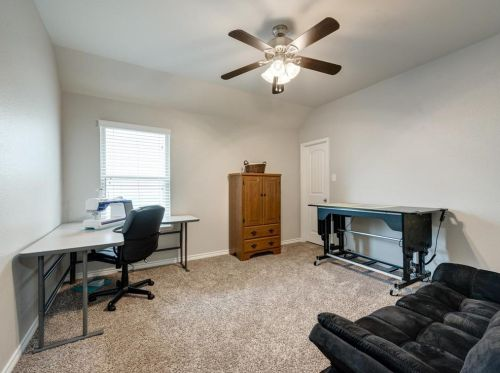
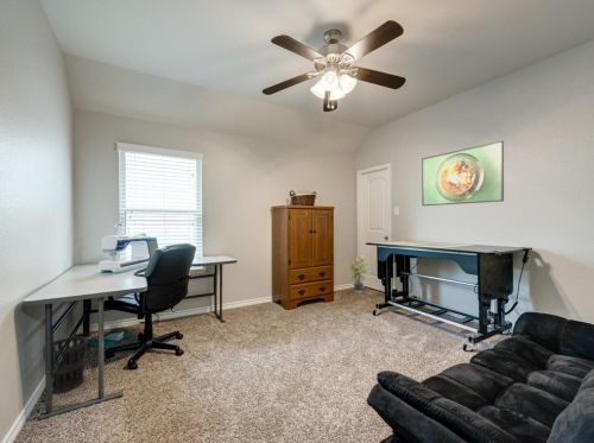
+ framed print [421,140,505,207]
+ potted plant [347,254,369,295]
+ wastebasket [42,335,89,394]
